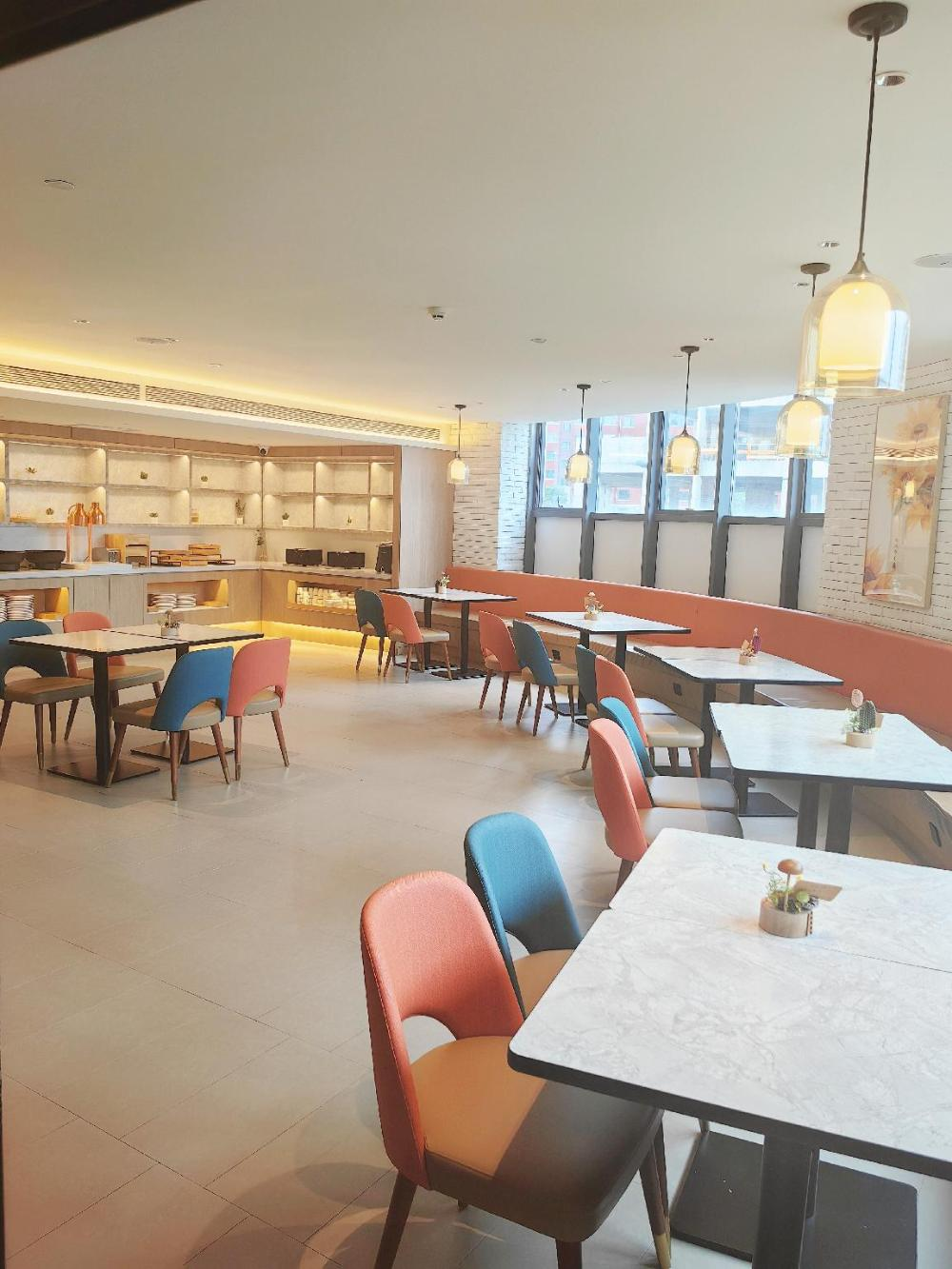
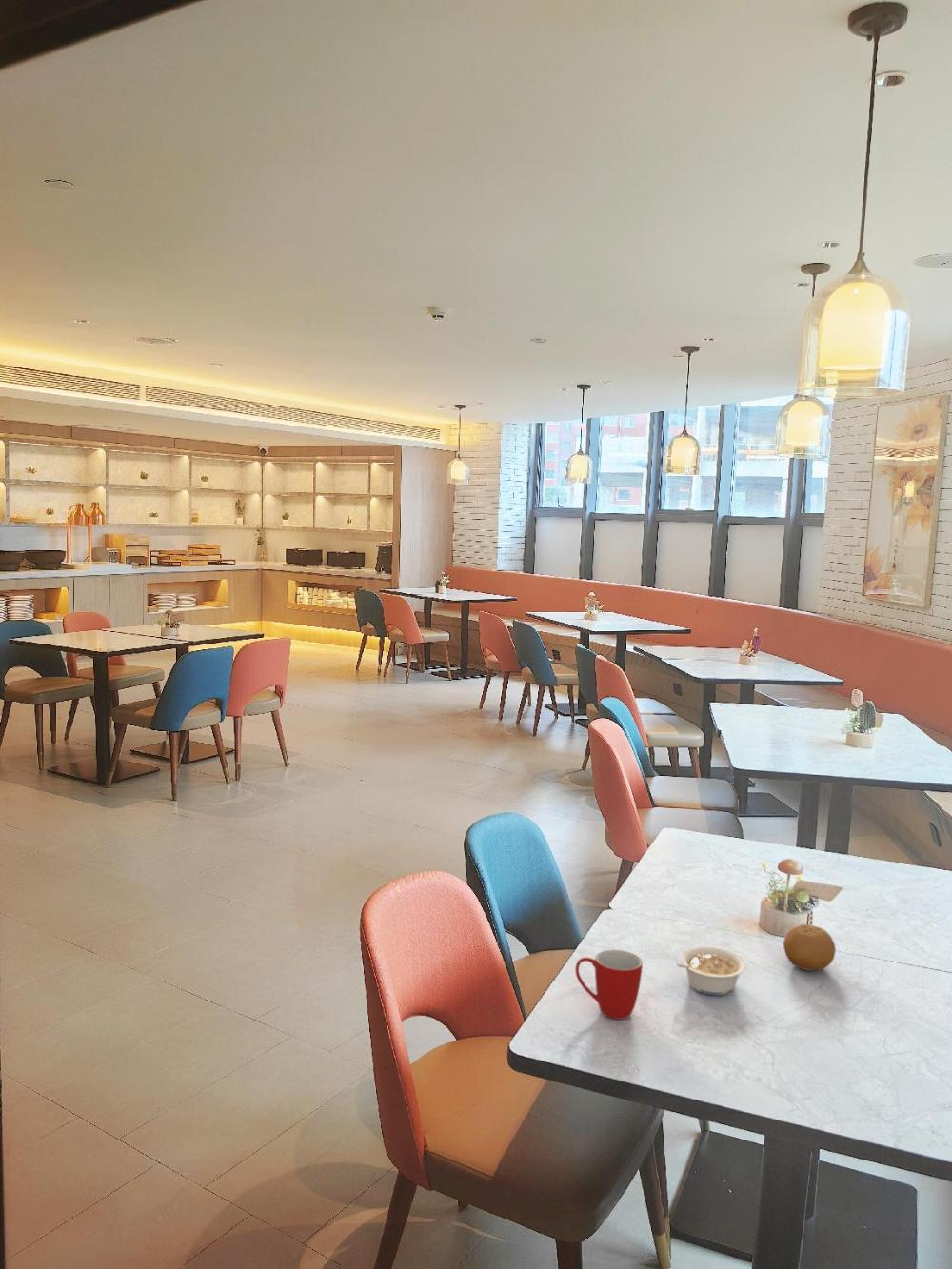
+ legume [674,945,747,997]
+ fruit [783,923,837,972]
+ mug [574,948,644,1021]
